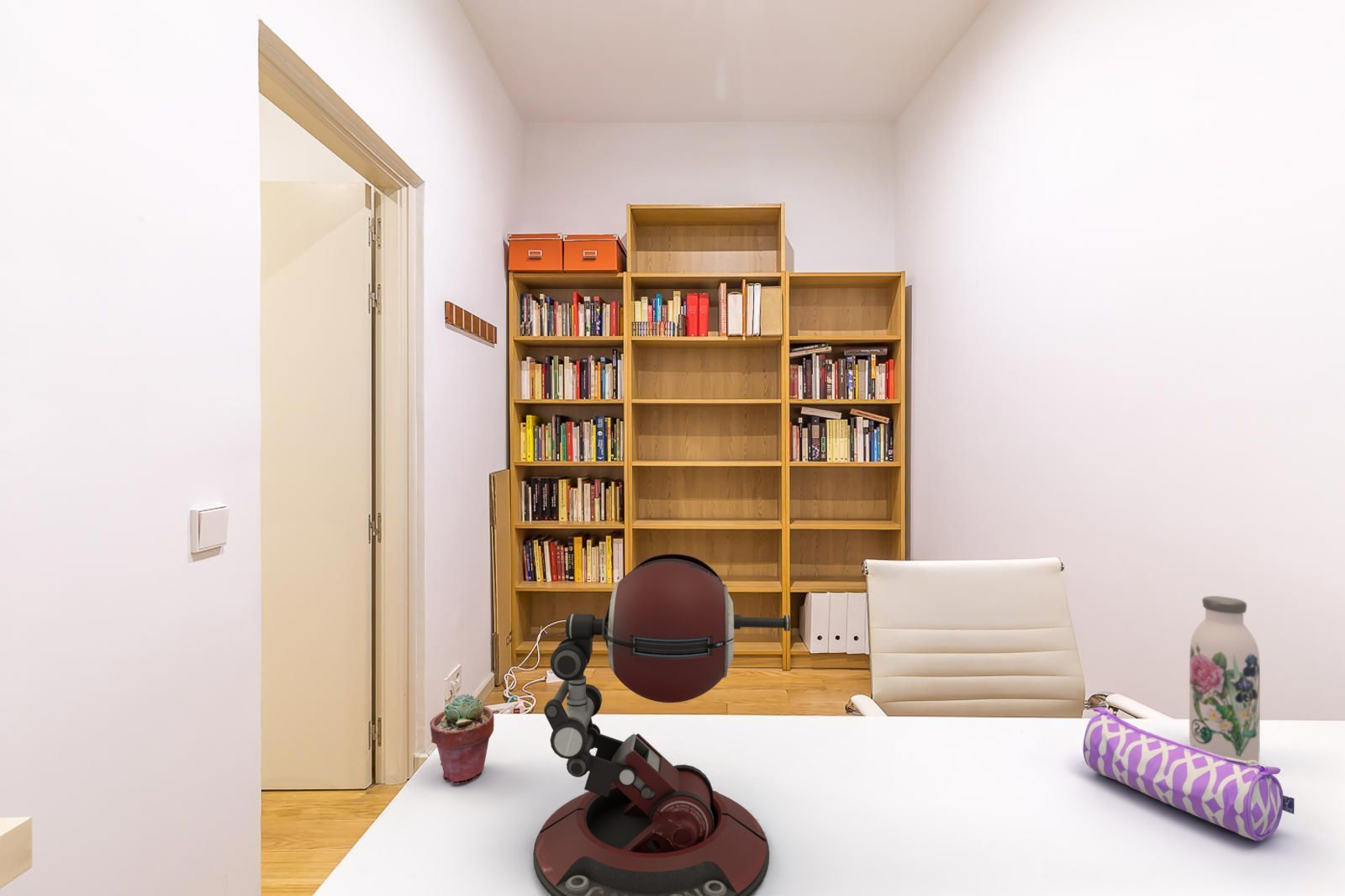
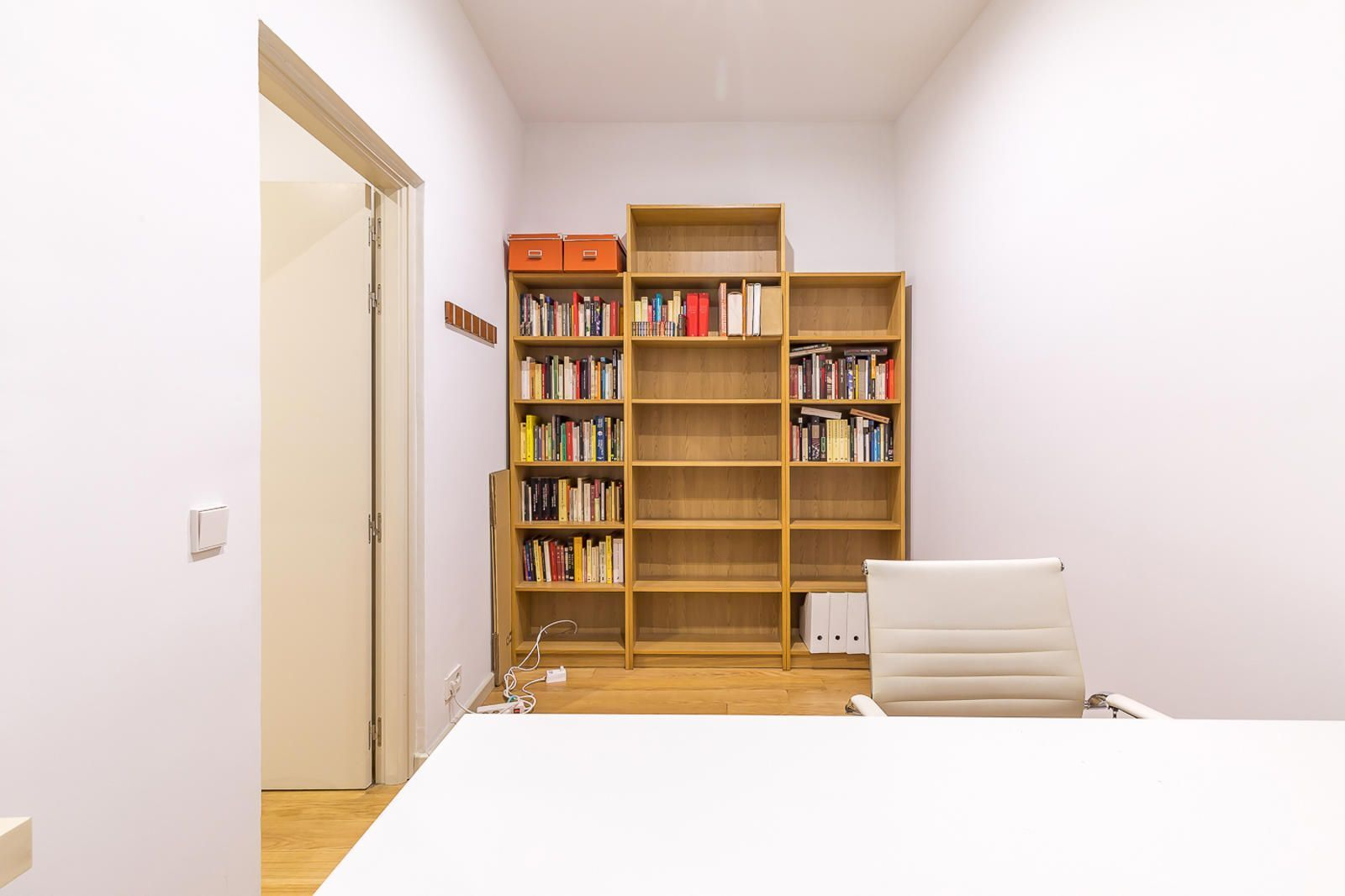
- pencil case [1082,706,1295,841]
- water bottle [1189,595,1261,764]
- desk lamp [532,553,791,896]
- potted succulent [430,693,495,786]
